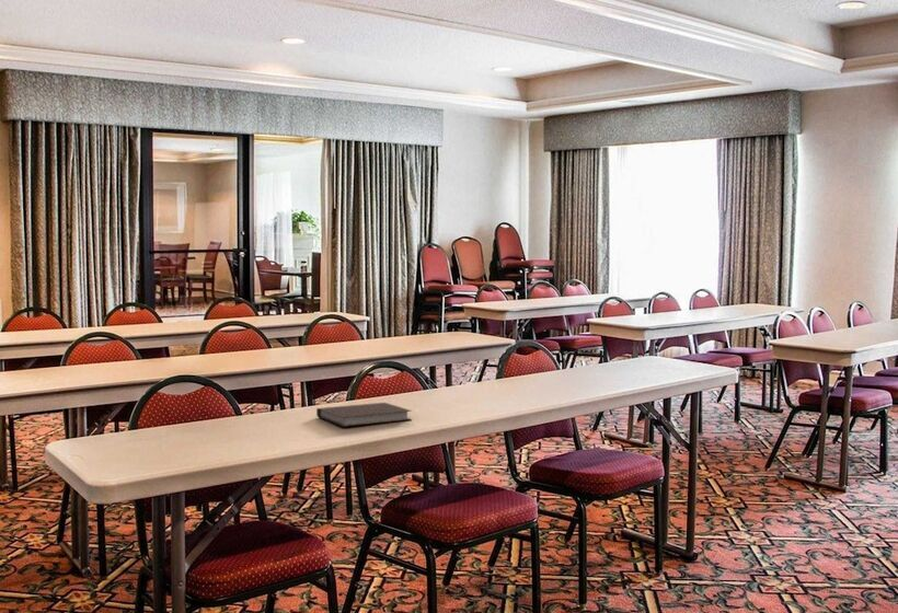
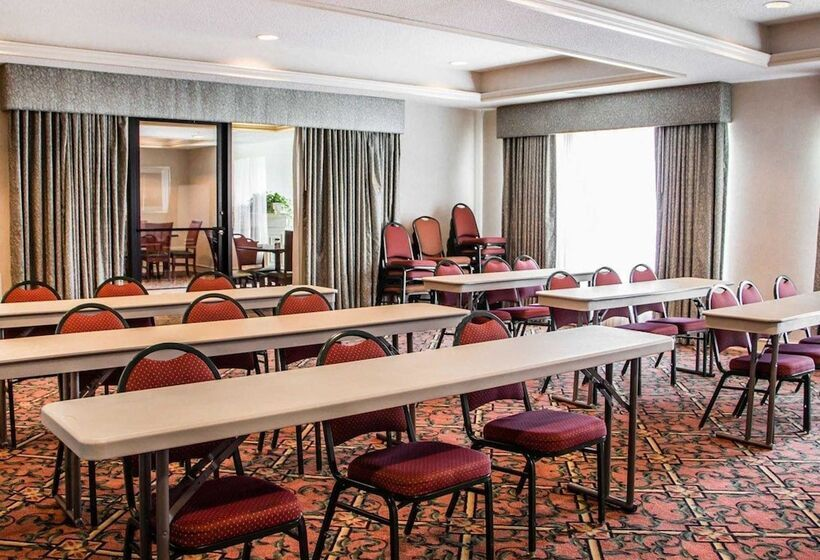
- notebook [315,402,413,428]
